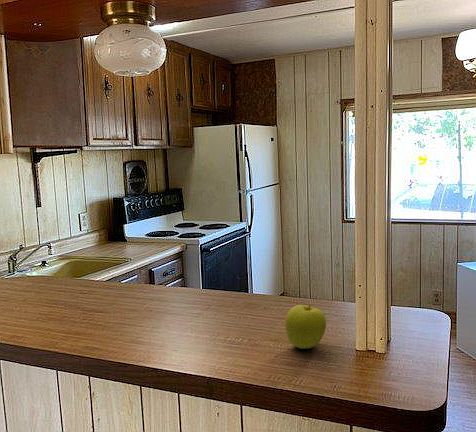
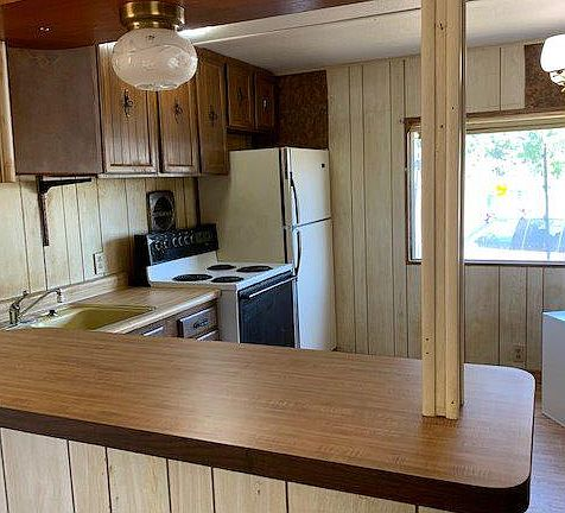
- fruit [284,304,327,350]
